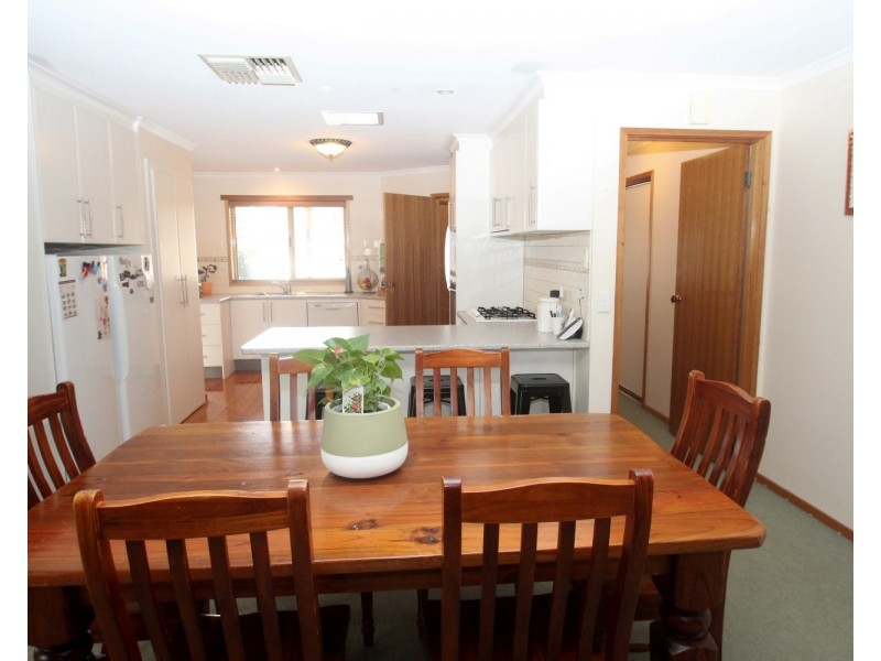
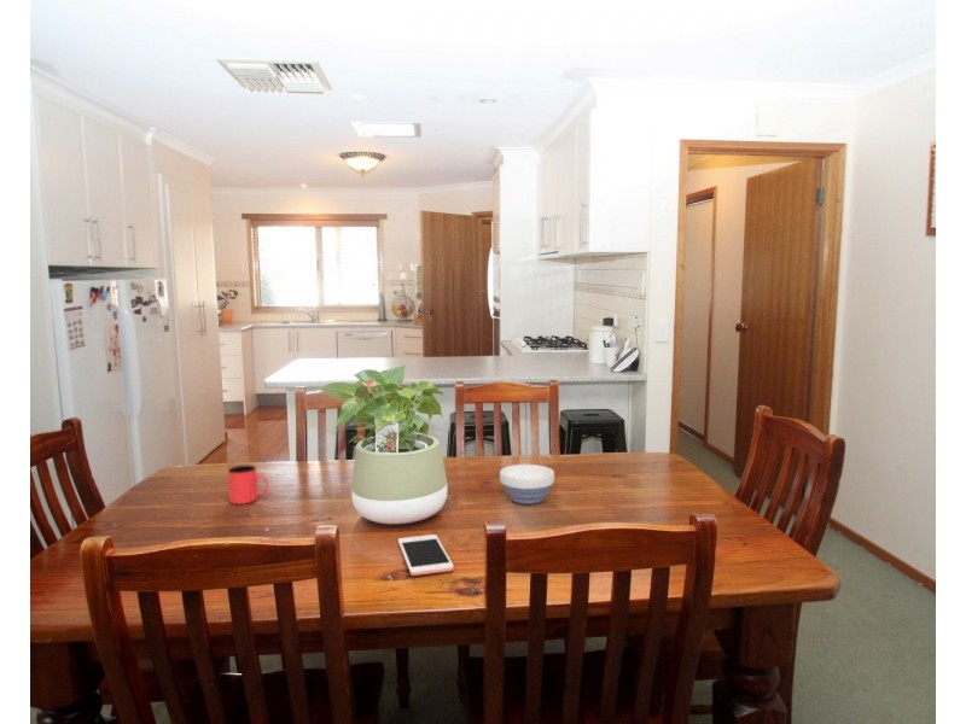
+ cell phone [397,533,455,577]
+ bowl [499,463,555,506]
+ cup [227,465,269,506]
